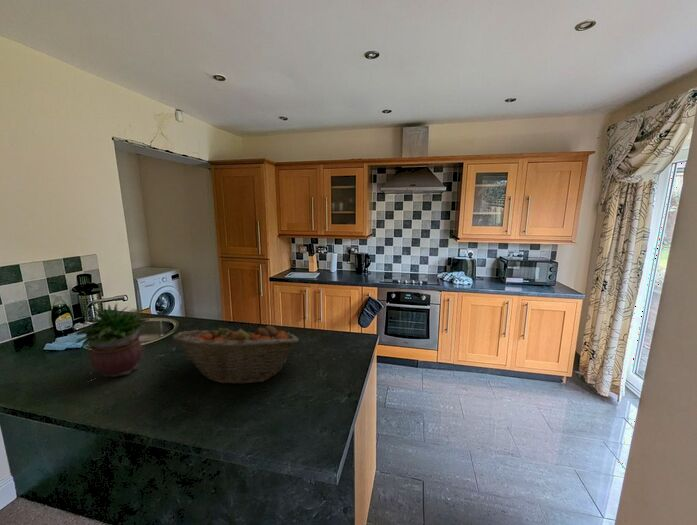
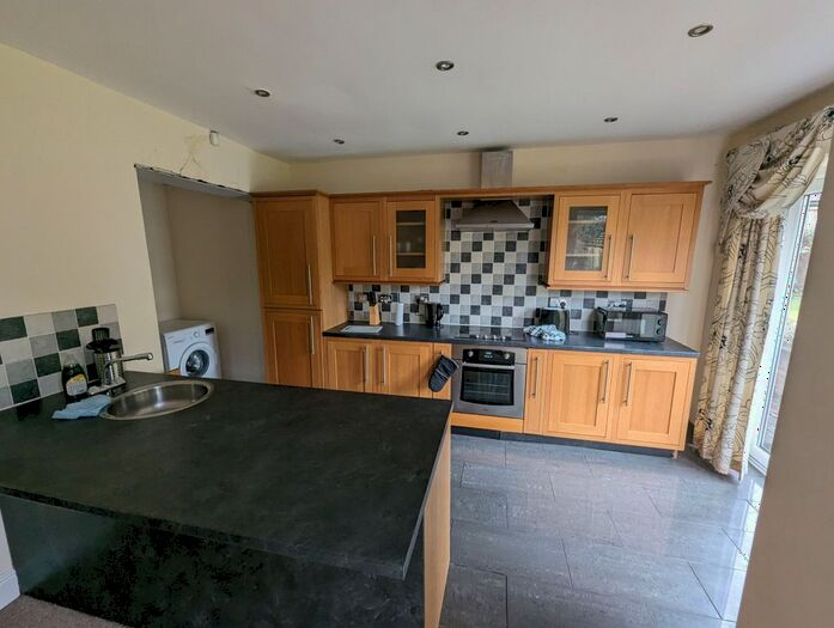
- potted plant [74,301,150,378]
- fruit basket [172,321,300,385]
